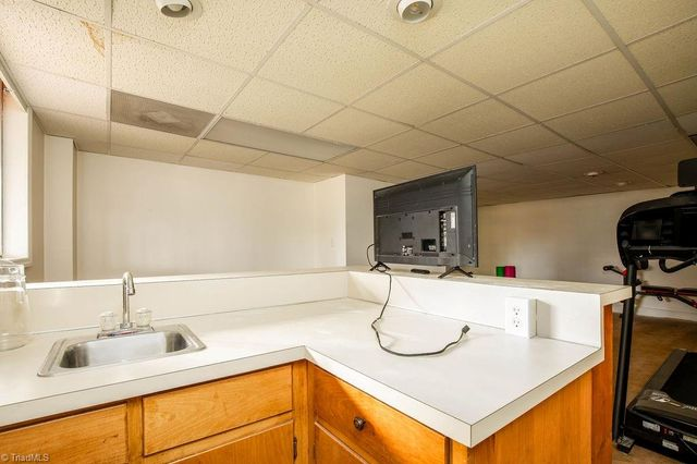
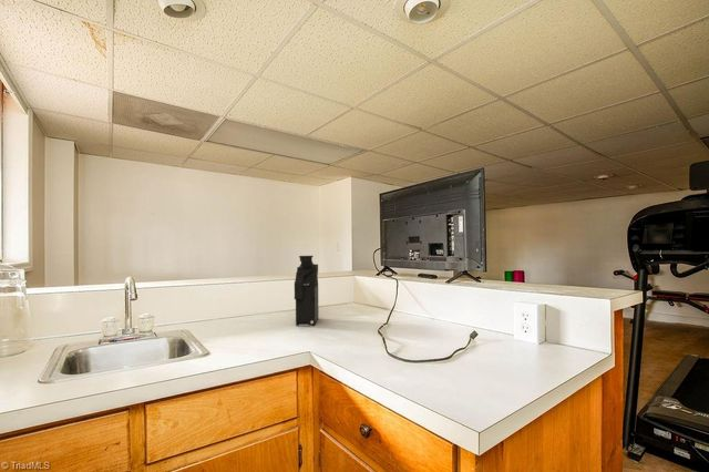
+ coffee maker [294,255,320,327]
